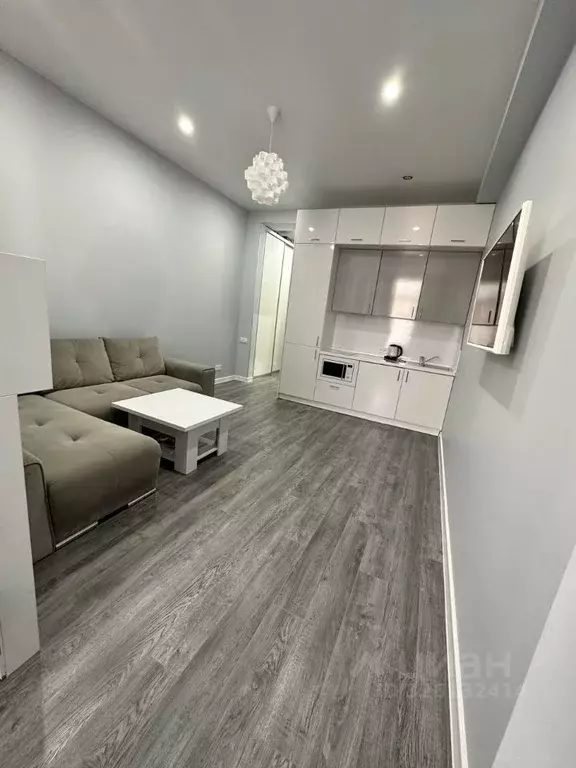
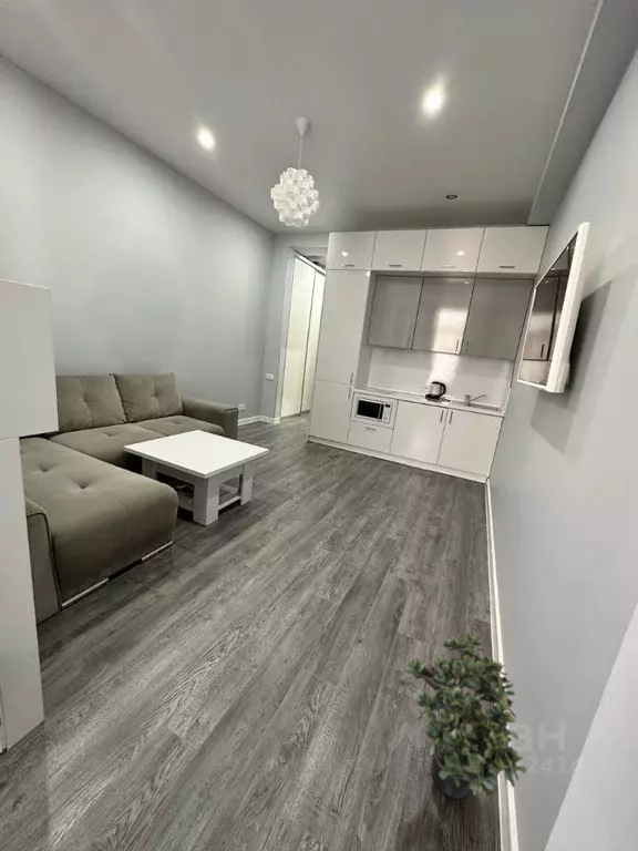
+ potted plant [404,632,528,800]
